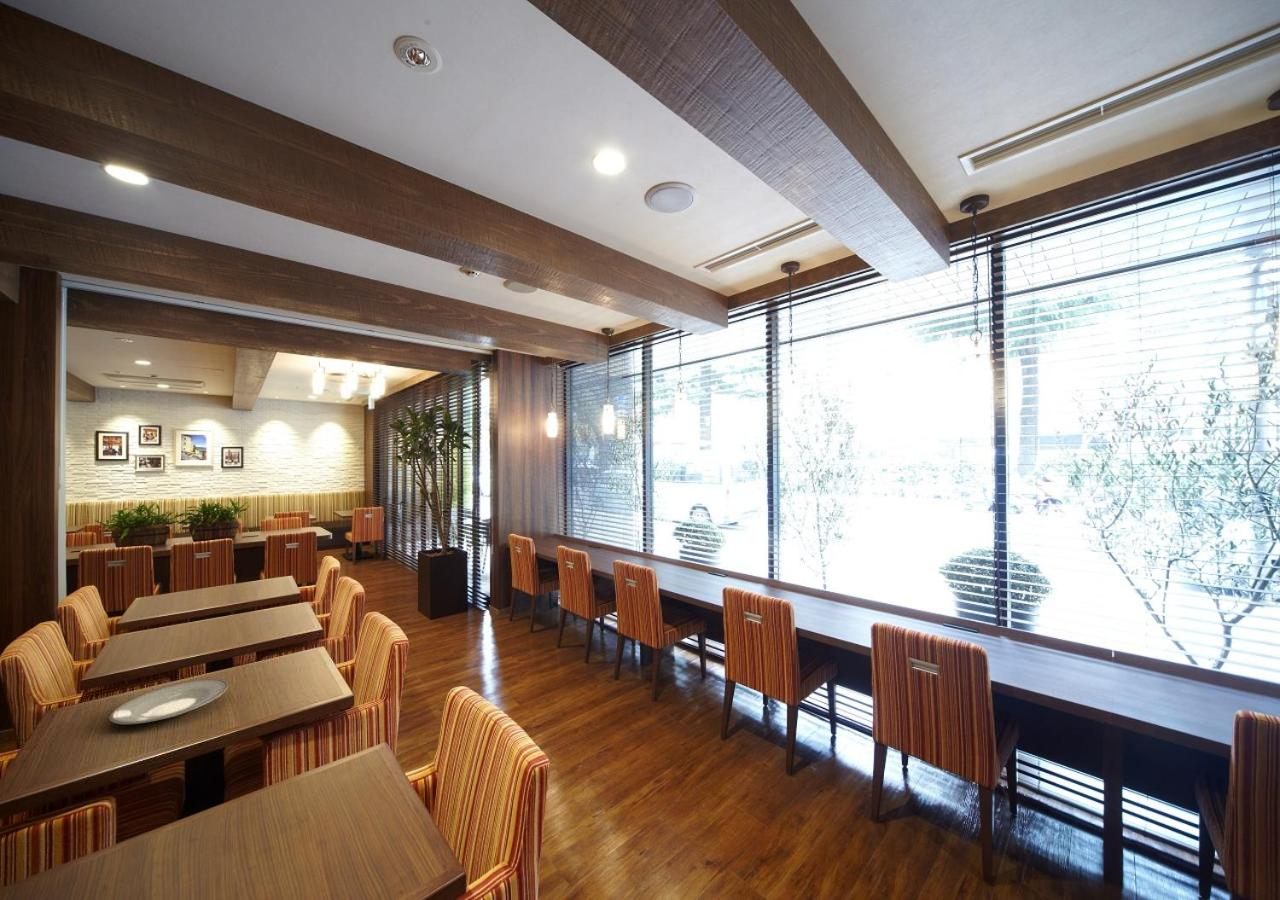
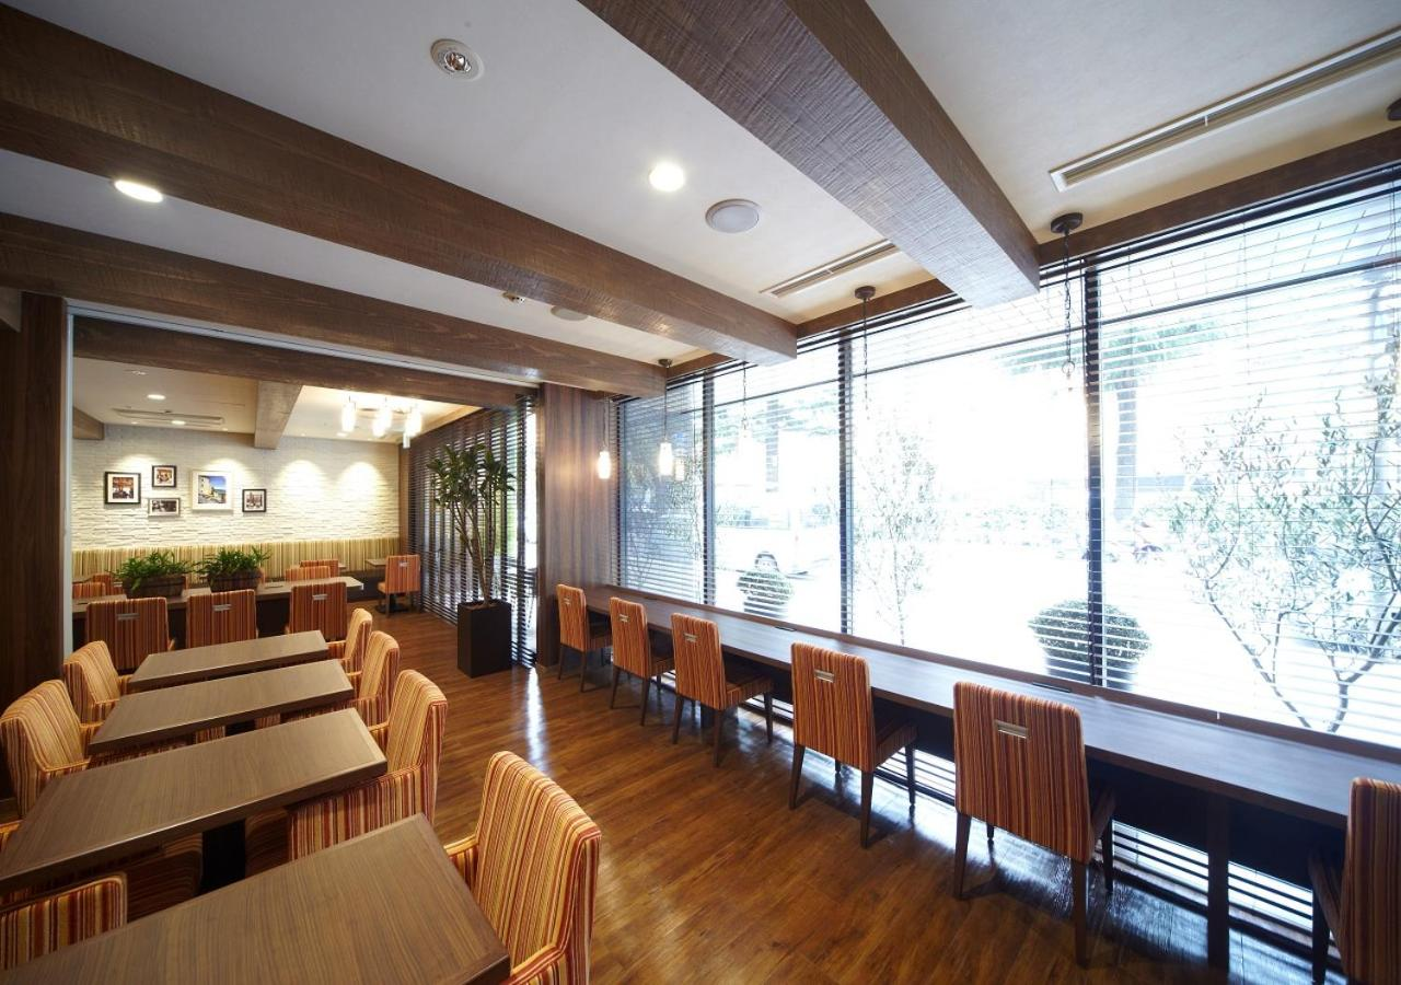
- plate [108,678,229,725]
